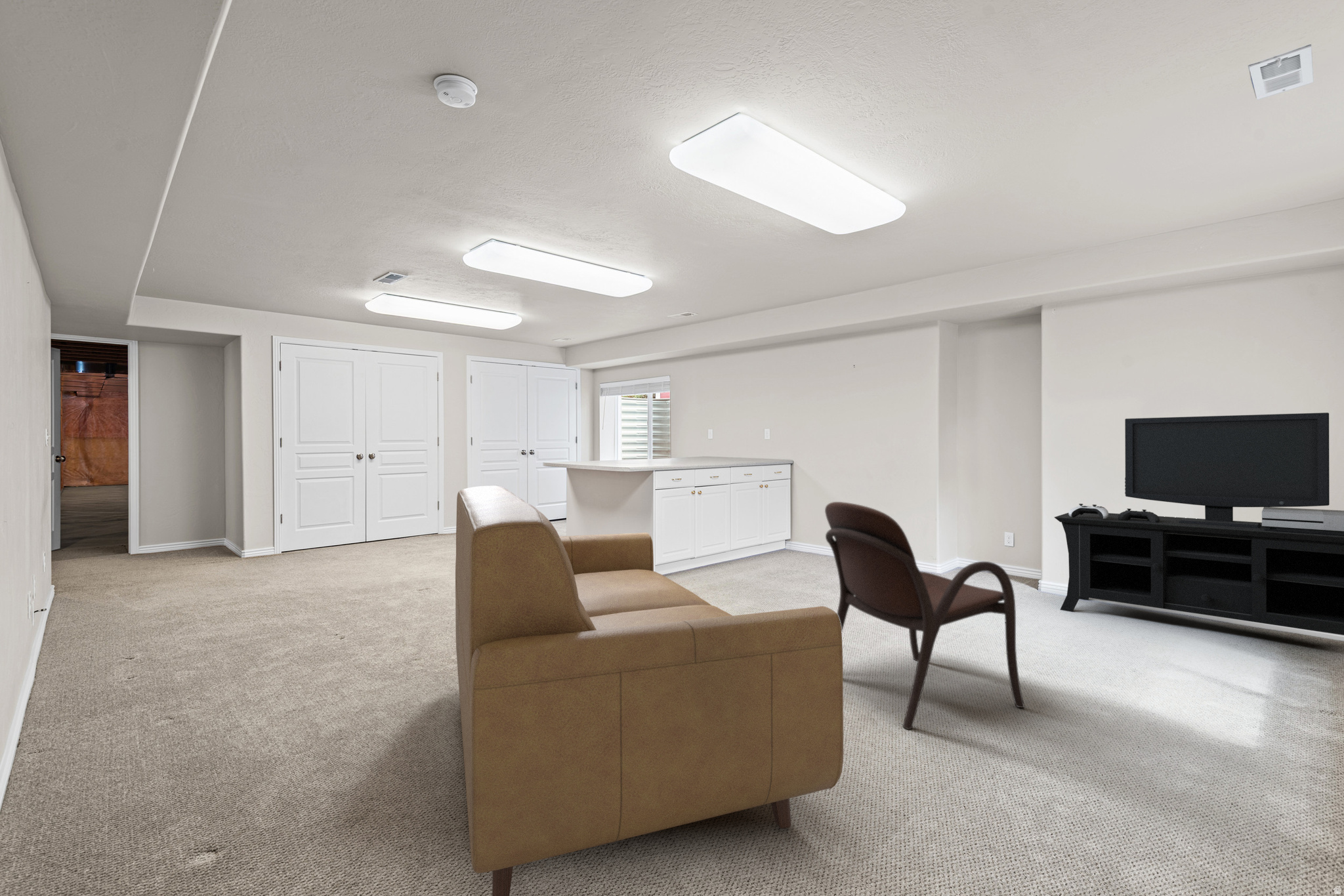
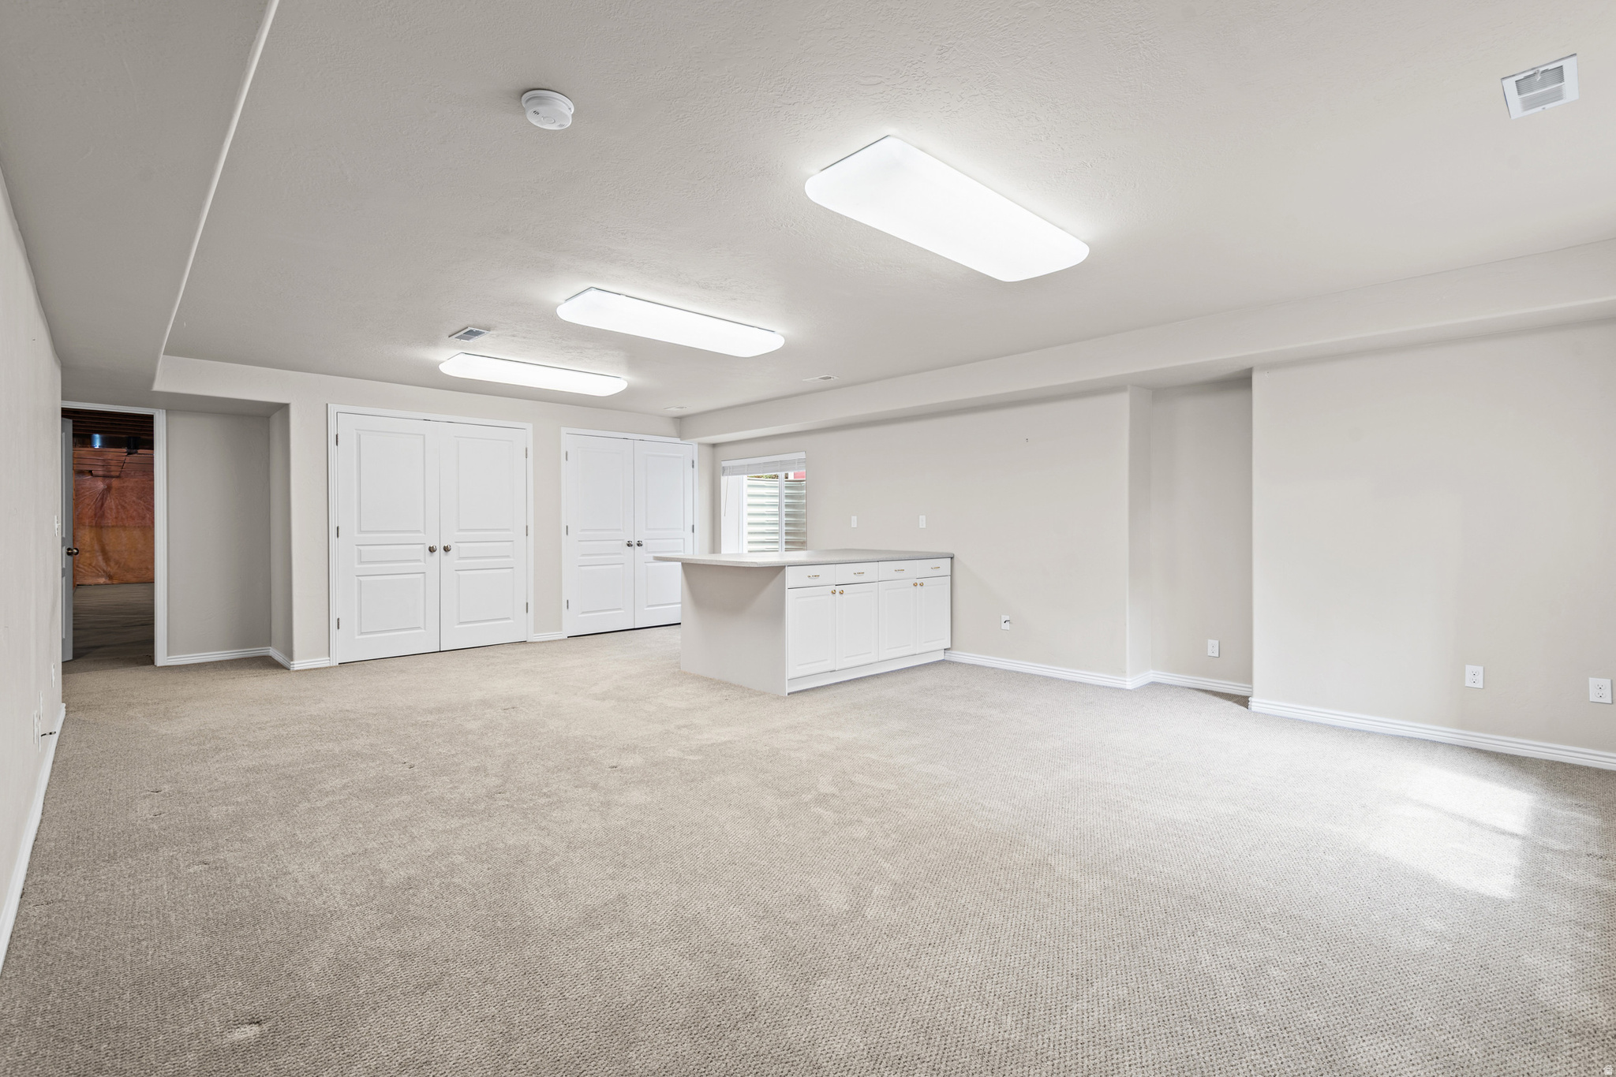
- armchair [824,501,1025,730]
- sofa [455,485,844,896]
- media console [1053,412,1344,636]
